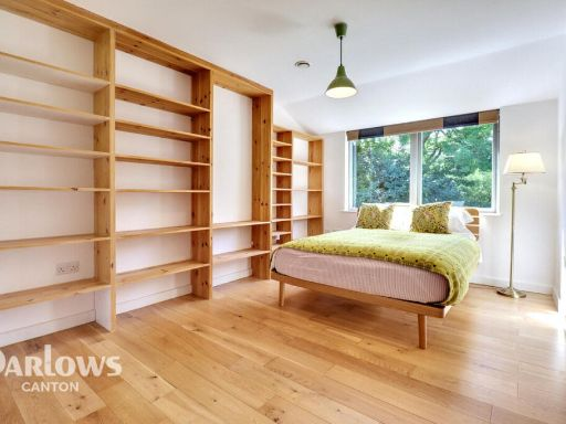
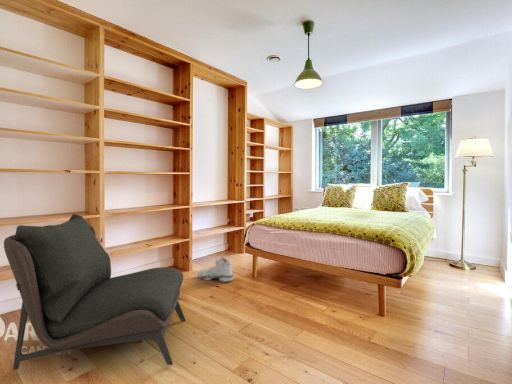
+ sneaker [197,256,234,283]
+ armless chair [3,213,186,370]
